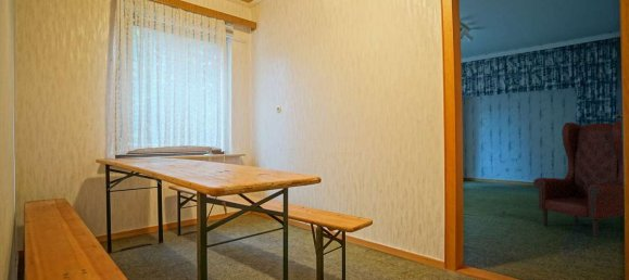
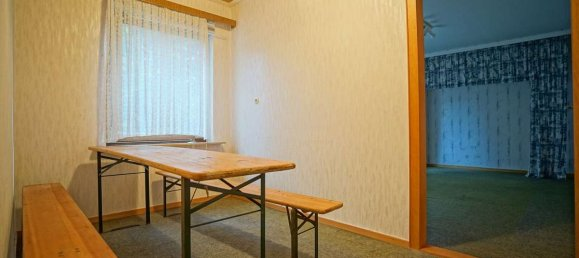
- armchair [532,119,625,239]
